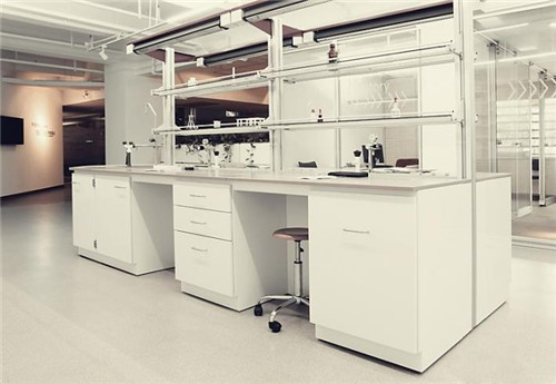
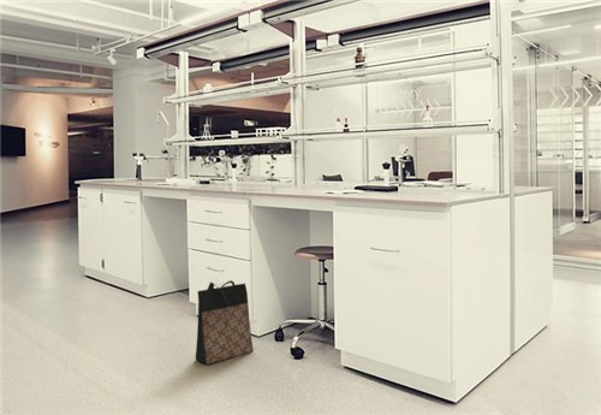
+ bag [195,279,255,366]
